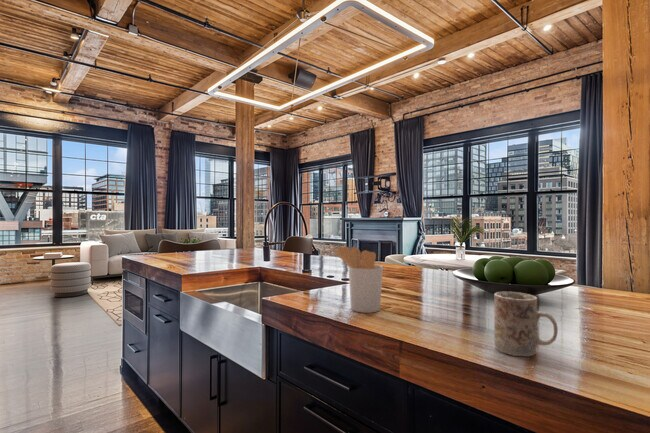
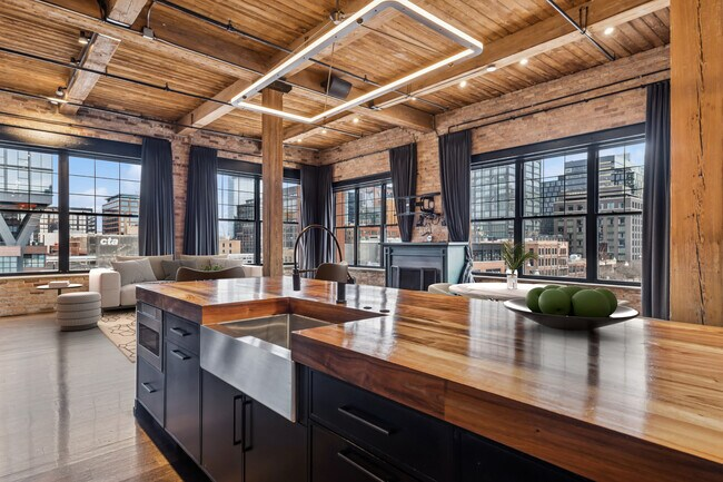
- utensil holder [331,245,384,314]
- mug [493,291,559,357]
